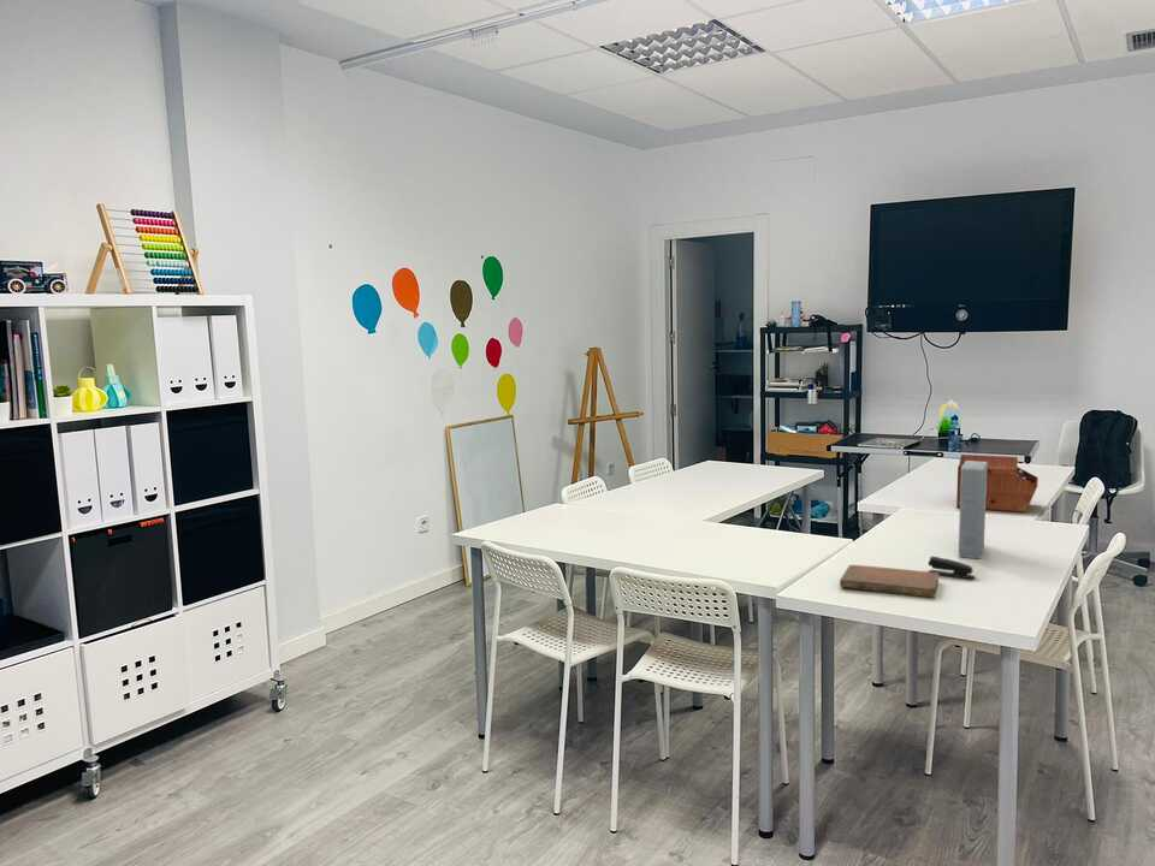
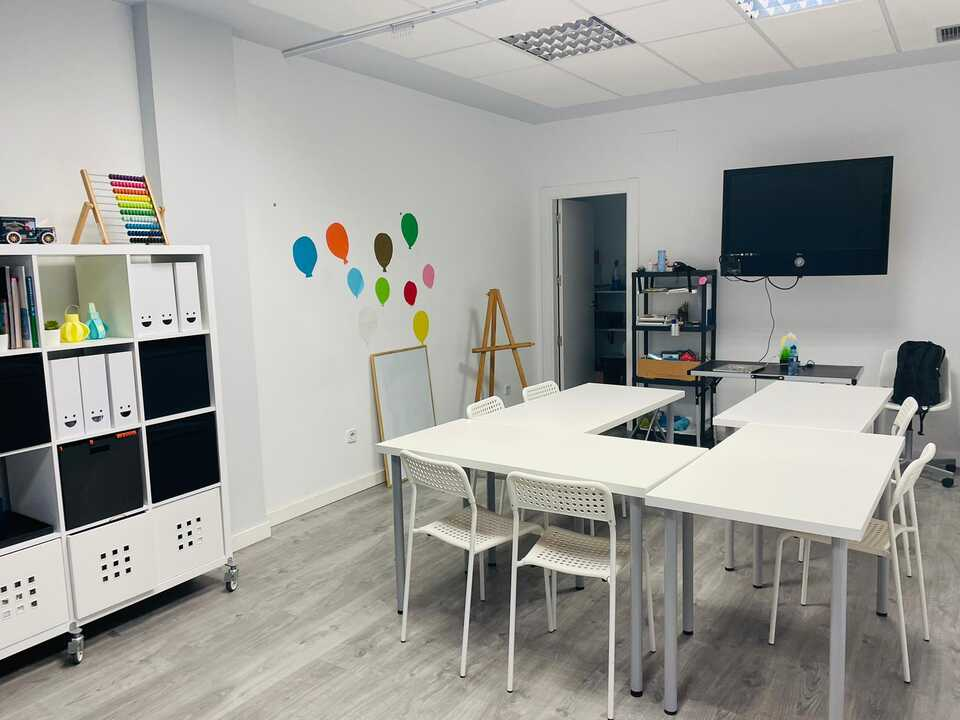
- book [958,461,987,559]
- stapler [926,556,977,580]
- notebook [839,564,940,599]
- sewing box [955,453,1040,514]
